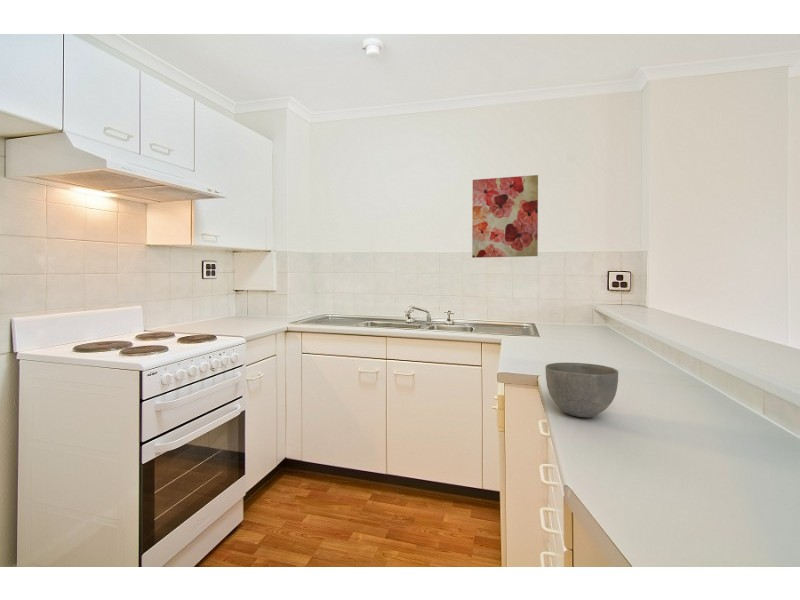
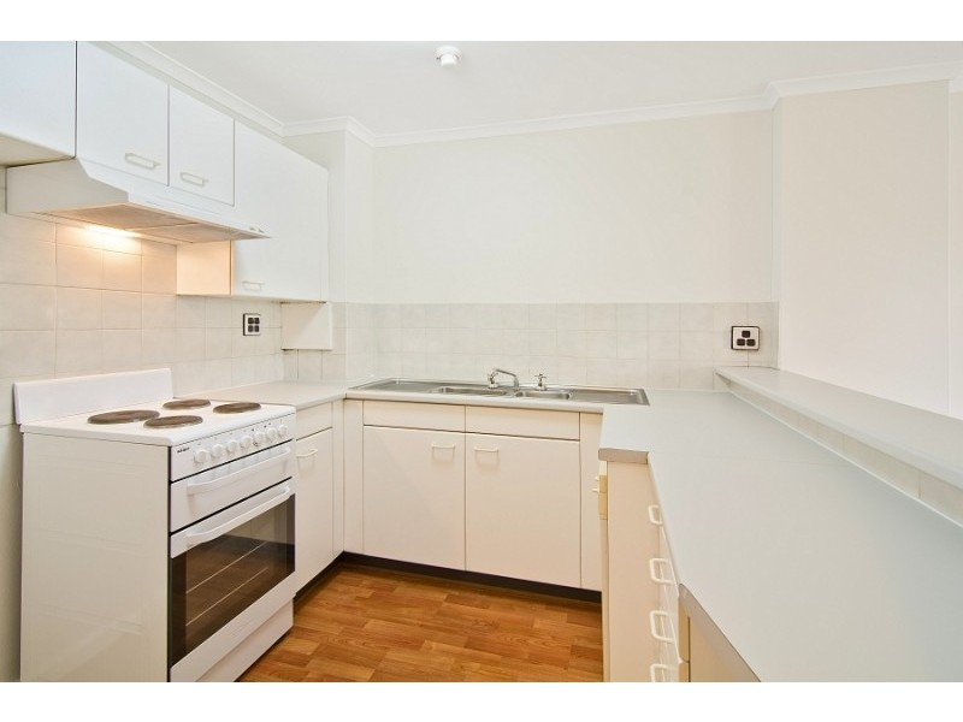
- bowl [545,362,619,419]
- wall art [471,174,539,259]
